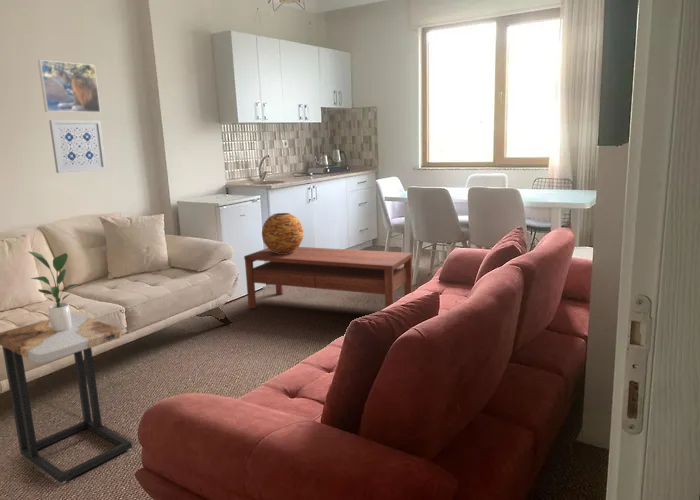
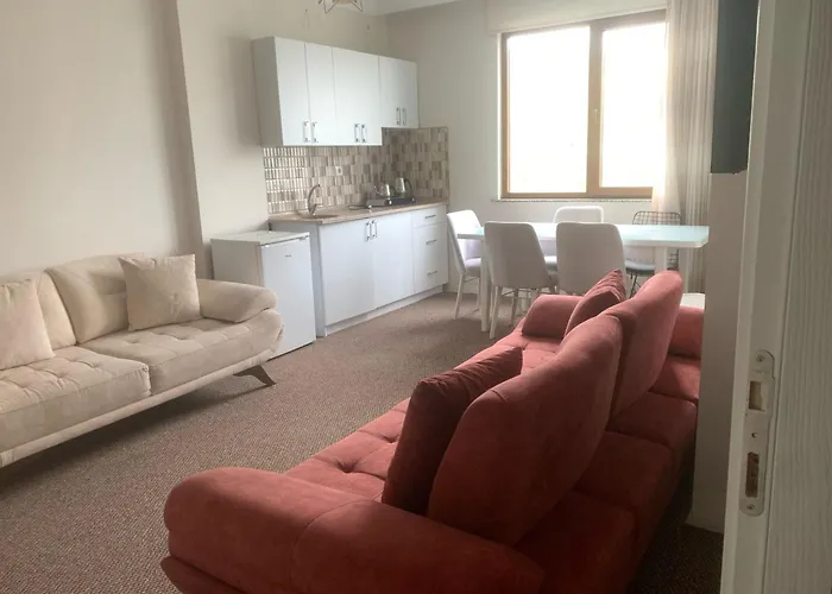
- coffee table [243,246,413,309]
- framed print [37,59,102,114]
- potted plant [27,250,80,331]
- side table [0,313,133,484]
- wall art [48,119,107,174]
- vase [261,212,305,254]
